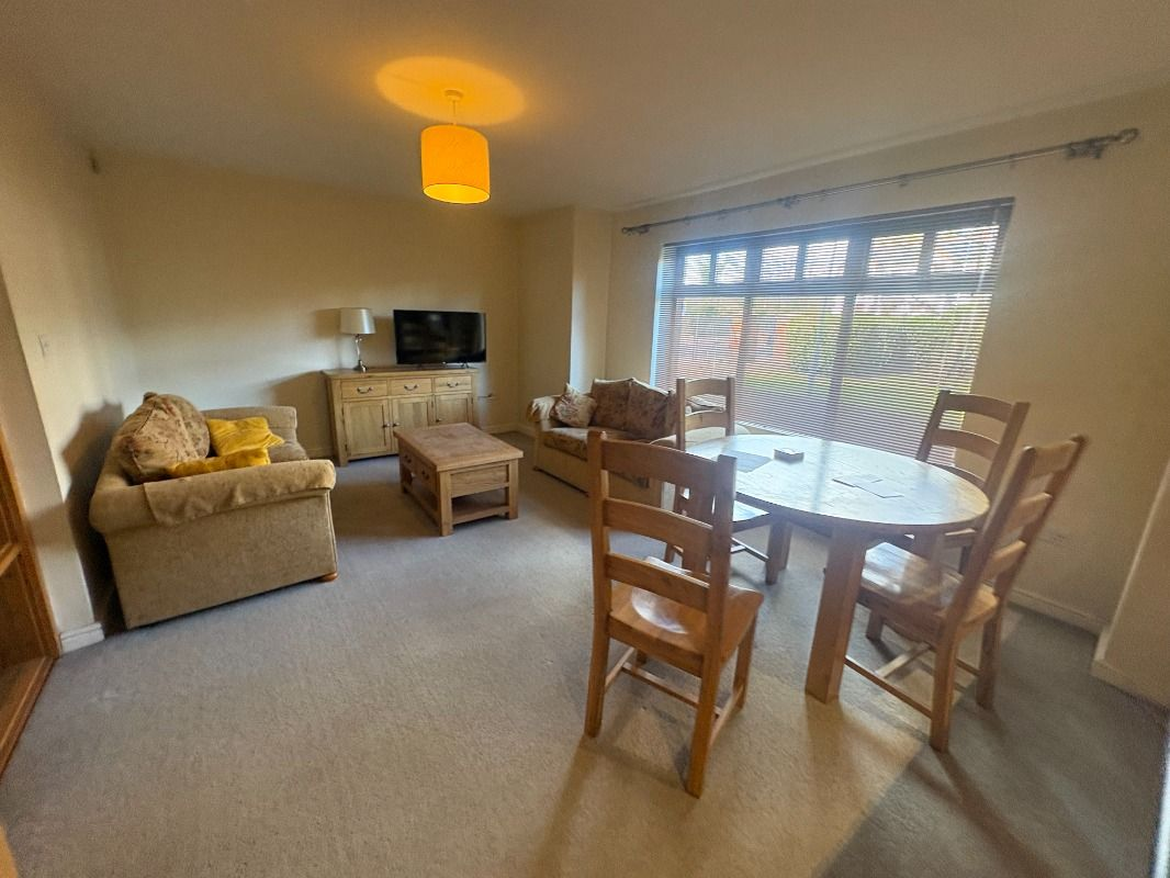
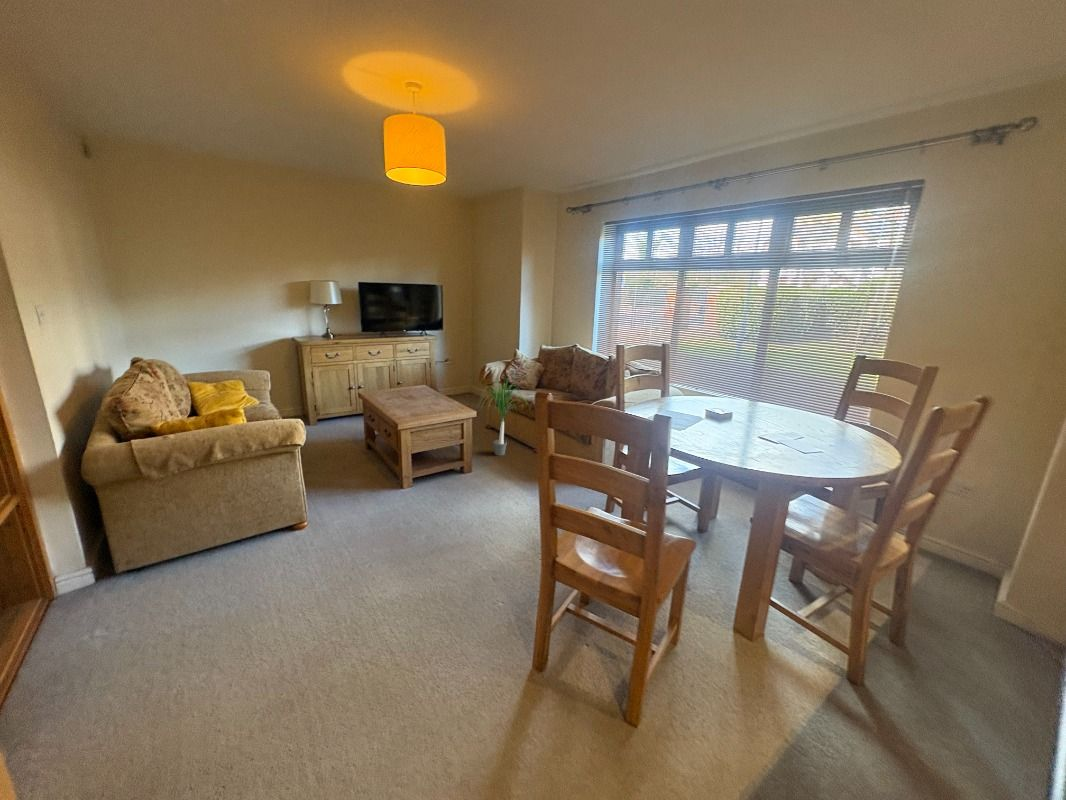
+ potted plant [478,375,529,457]
